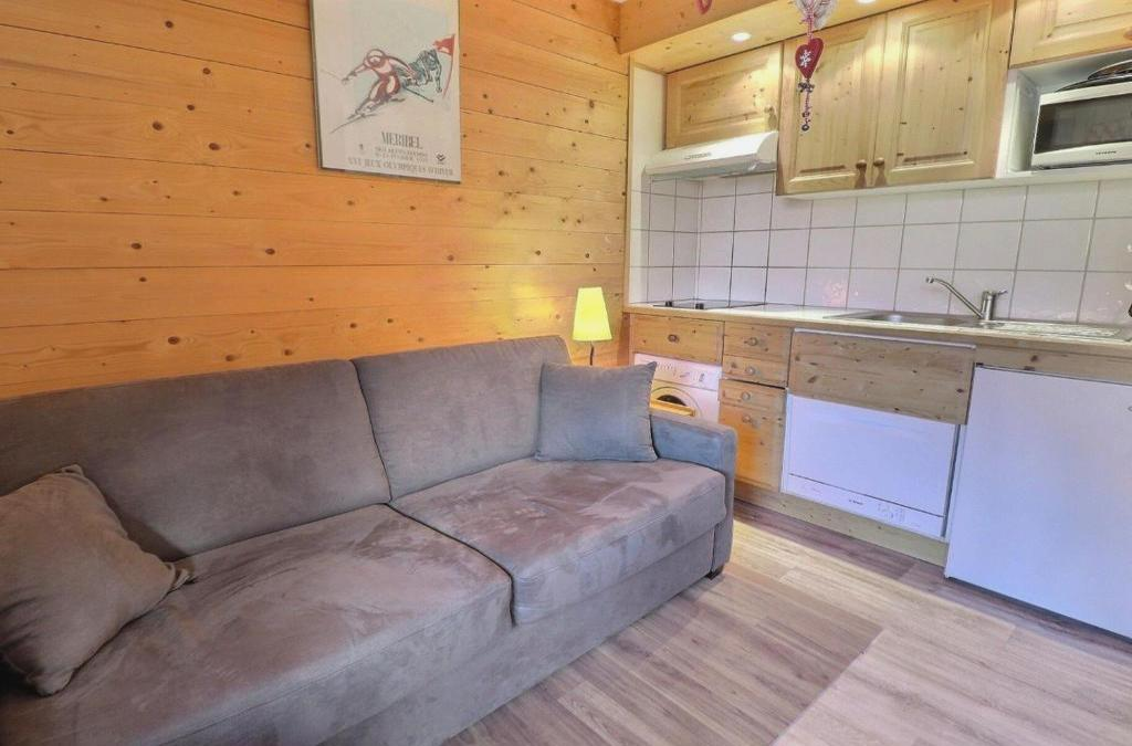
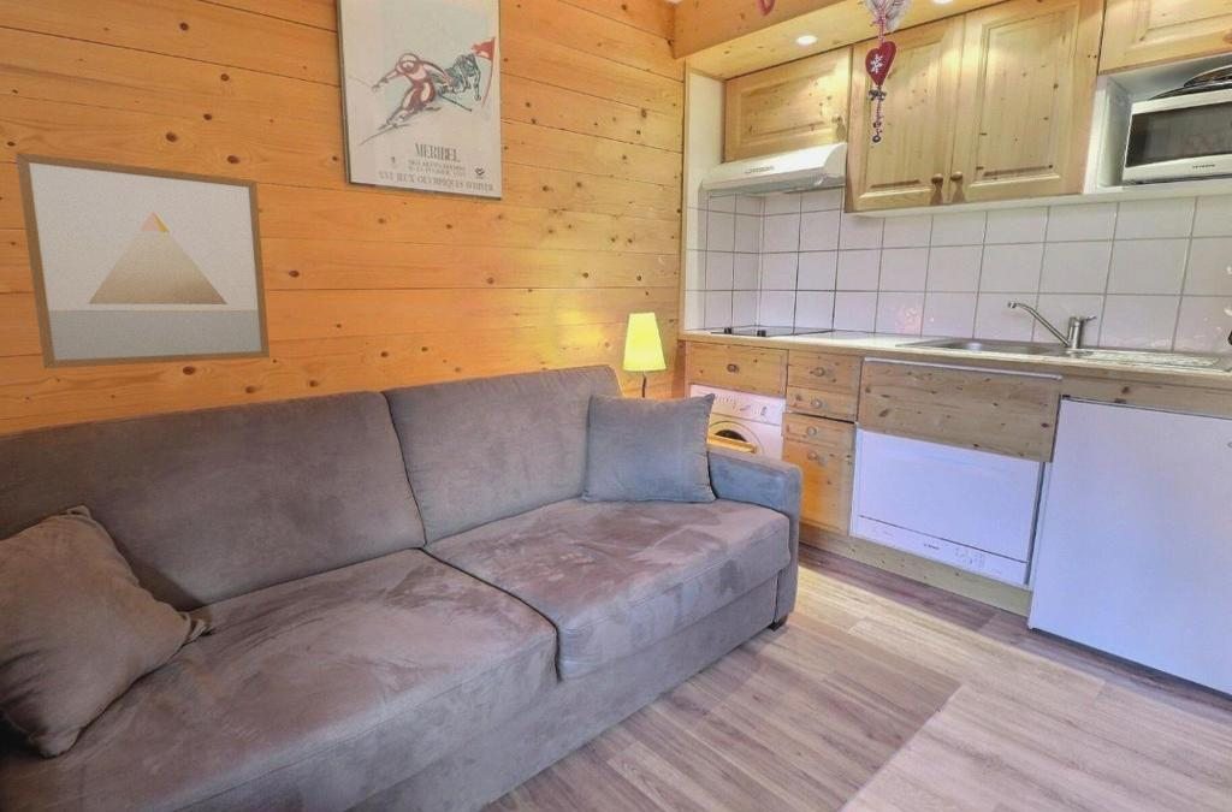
+ wall art [14,152,271,369]
